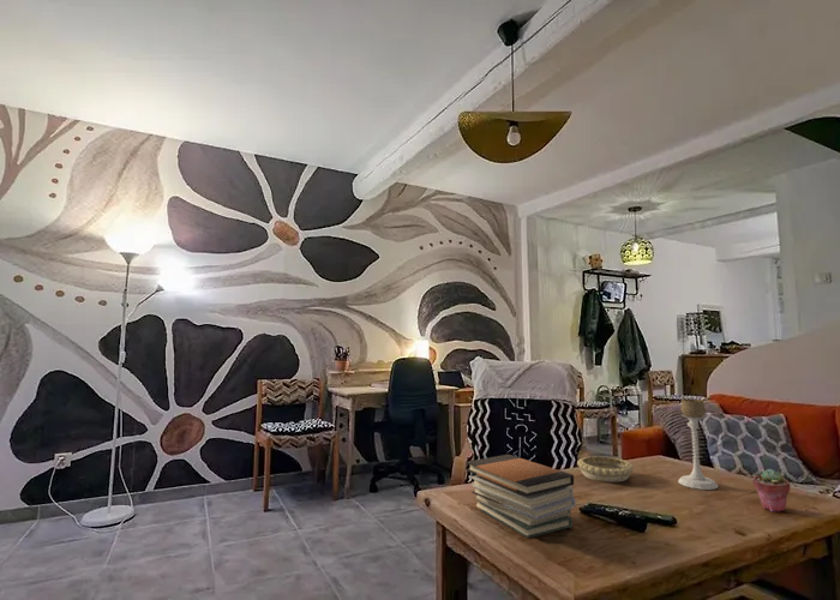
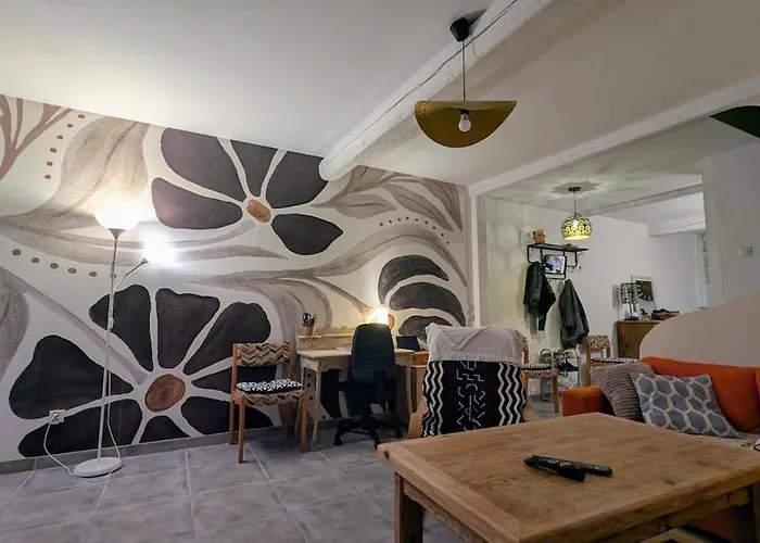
- candle holder [677,397,719,491]
- potted succulent [751,467,791,514]
- decorative bowl [576,455,635,484]
- book stack [466,454,576,539]
